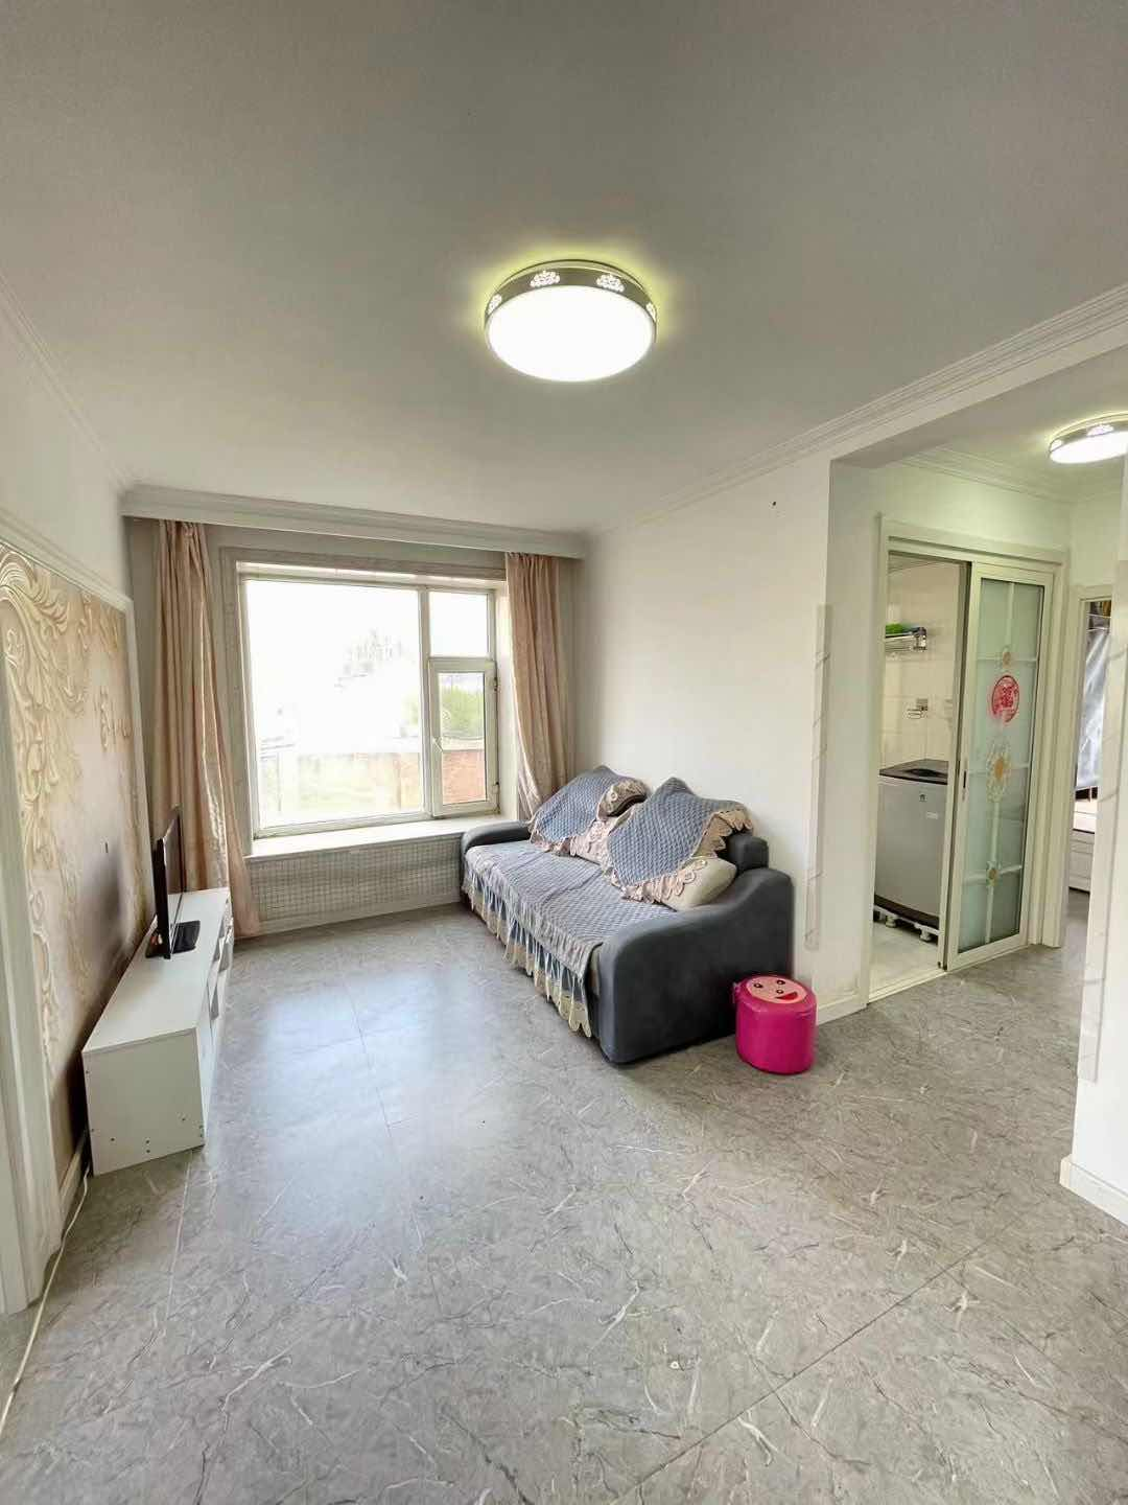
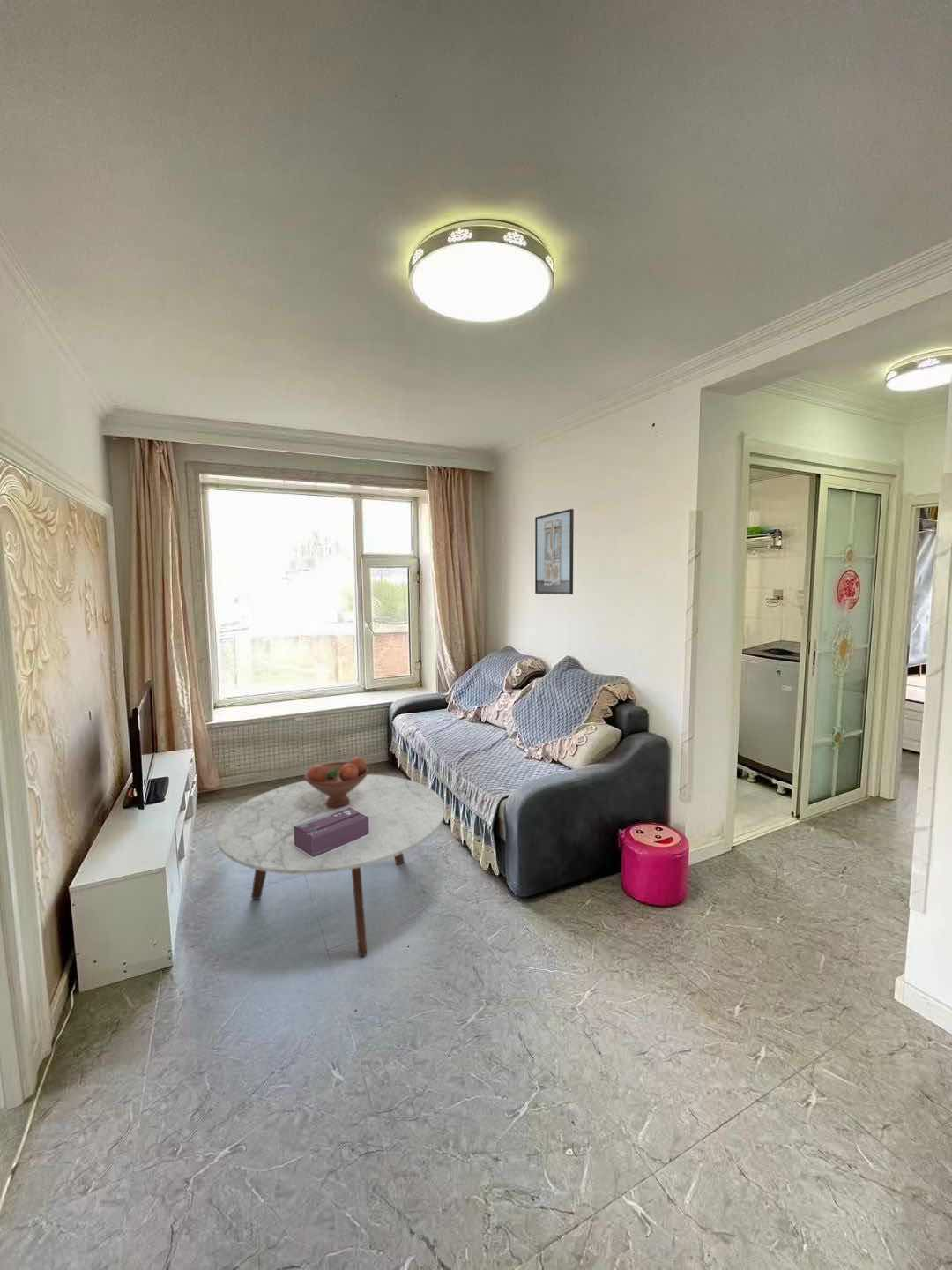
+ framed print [534,508,575,595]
+ fruit bowl [303,757,369,808]
+ coffee table [216,773,445,958]
+ tissue box [294,806,369,858]
